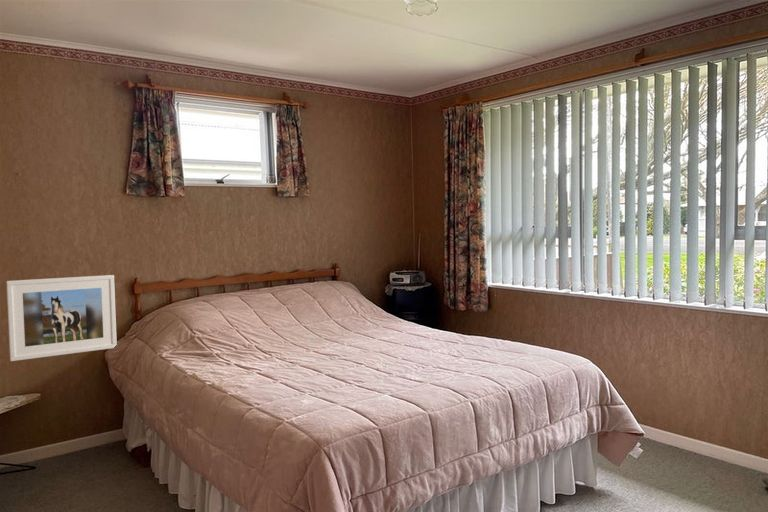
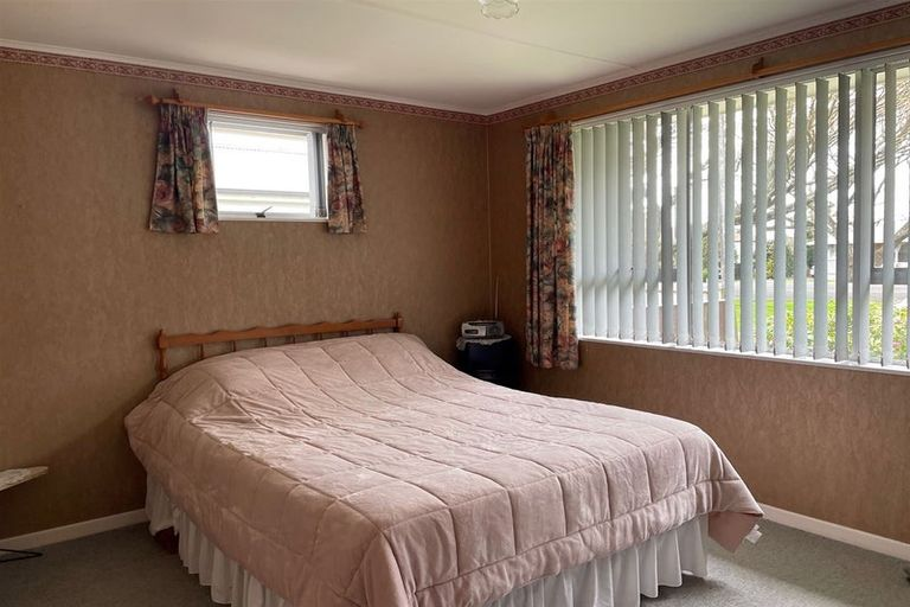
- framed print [5,274,118,362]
